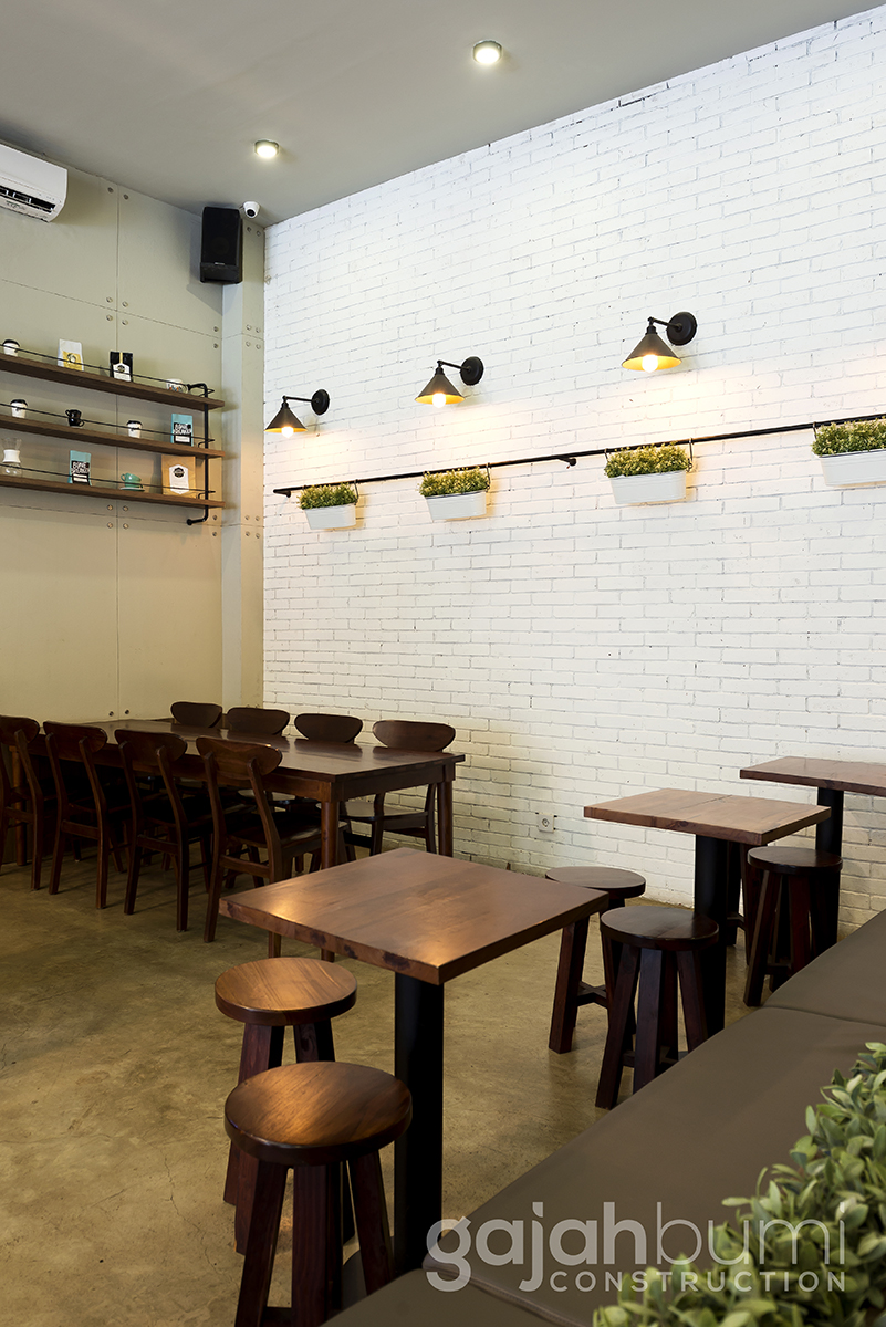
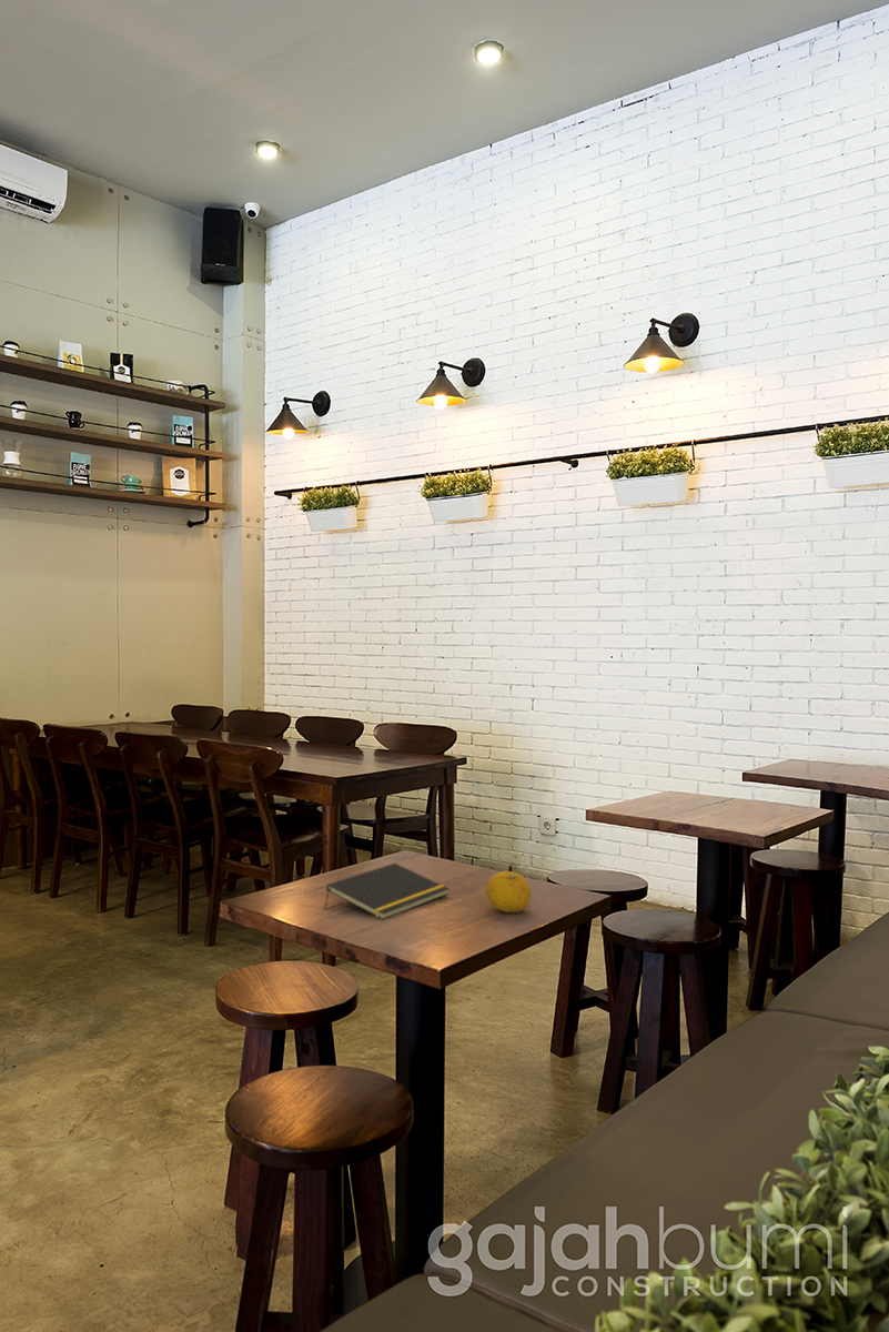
+ notepad [324,862,451,920]
+ fruit [485,870,533,914]
